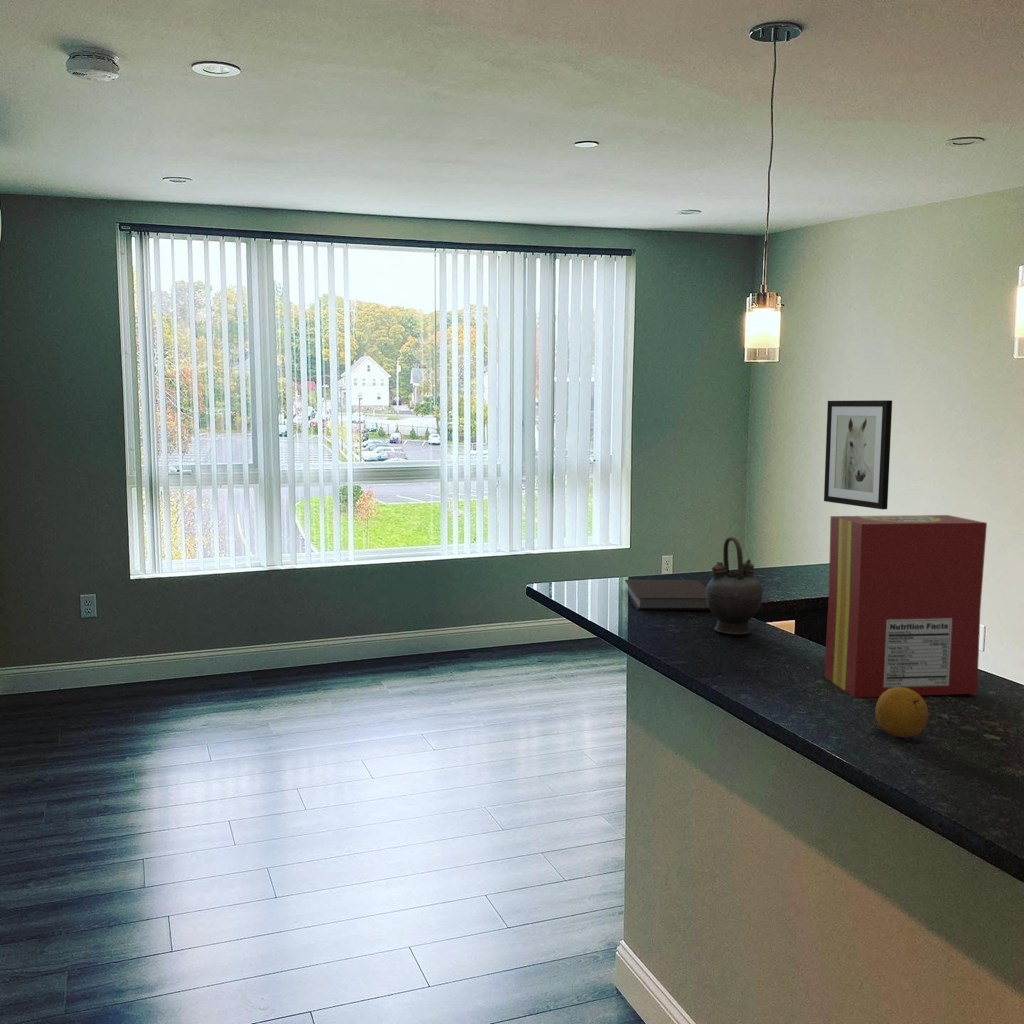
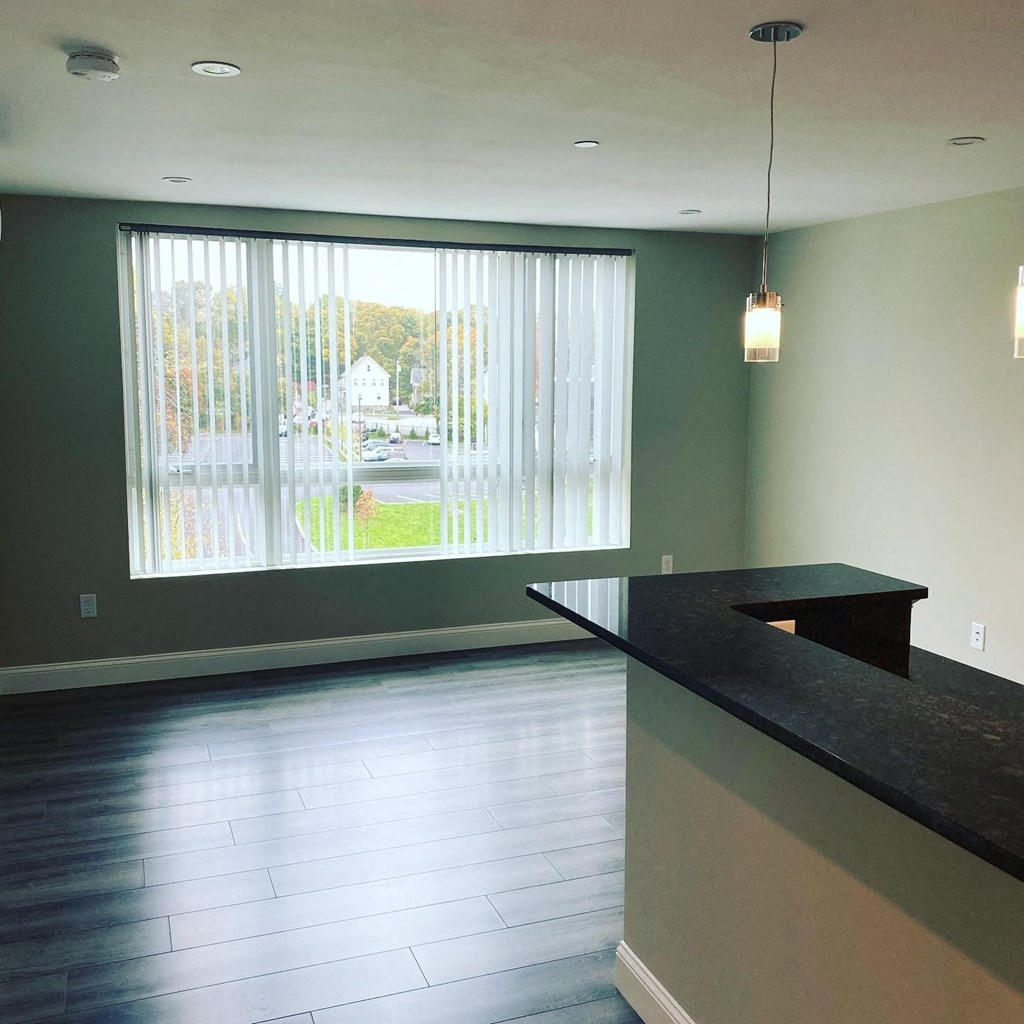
- teapot [706,535,763,636]
- wall art [823,399,893,510]
- notebook [624,579,710,611]
- cereal box [823,514,988,698]
- fruit [874,687,929,739]
